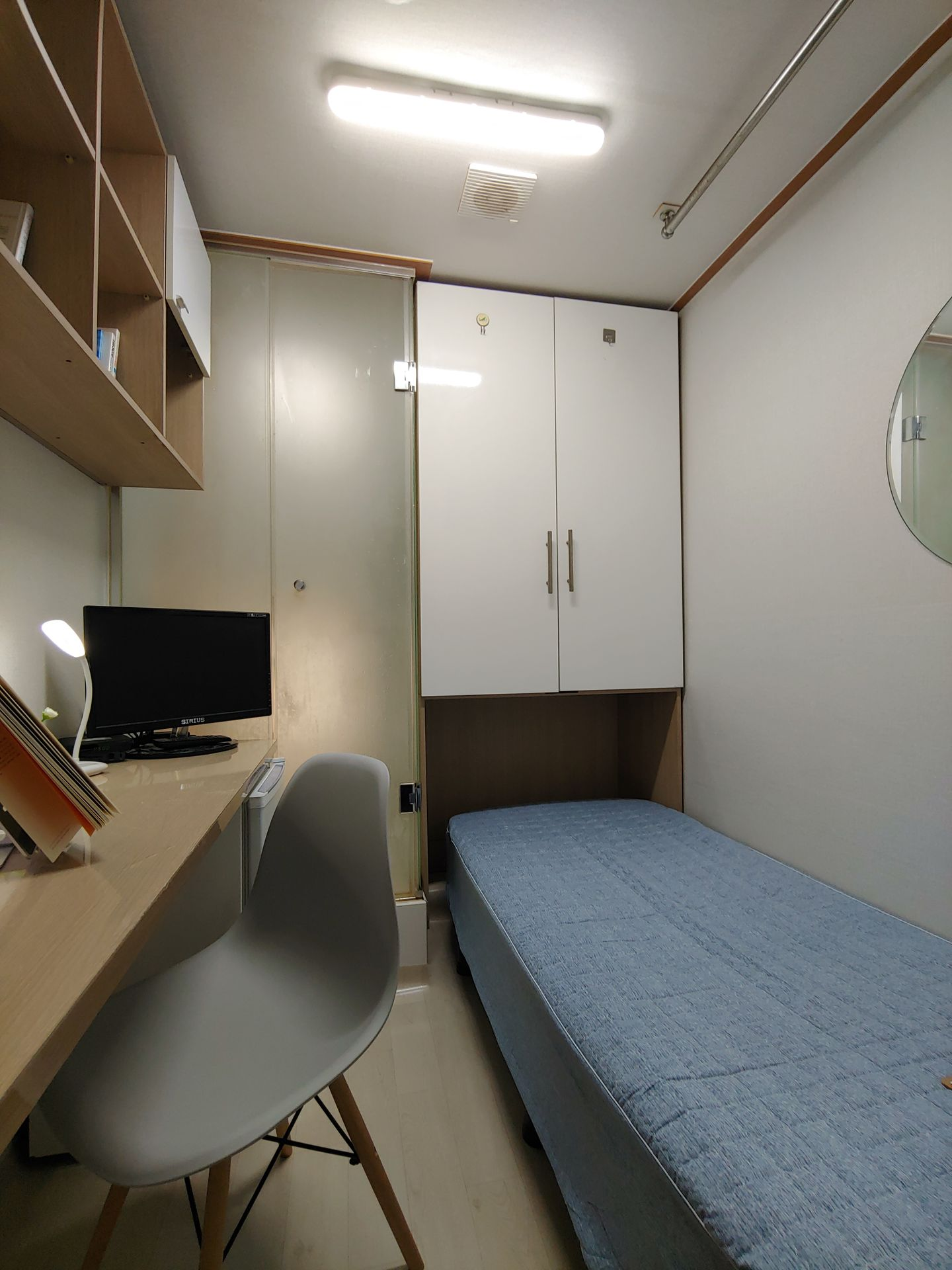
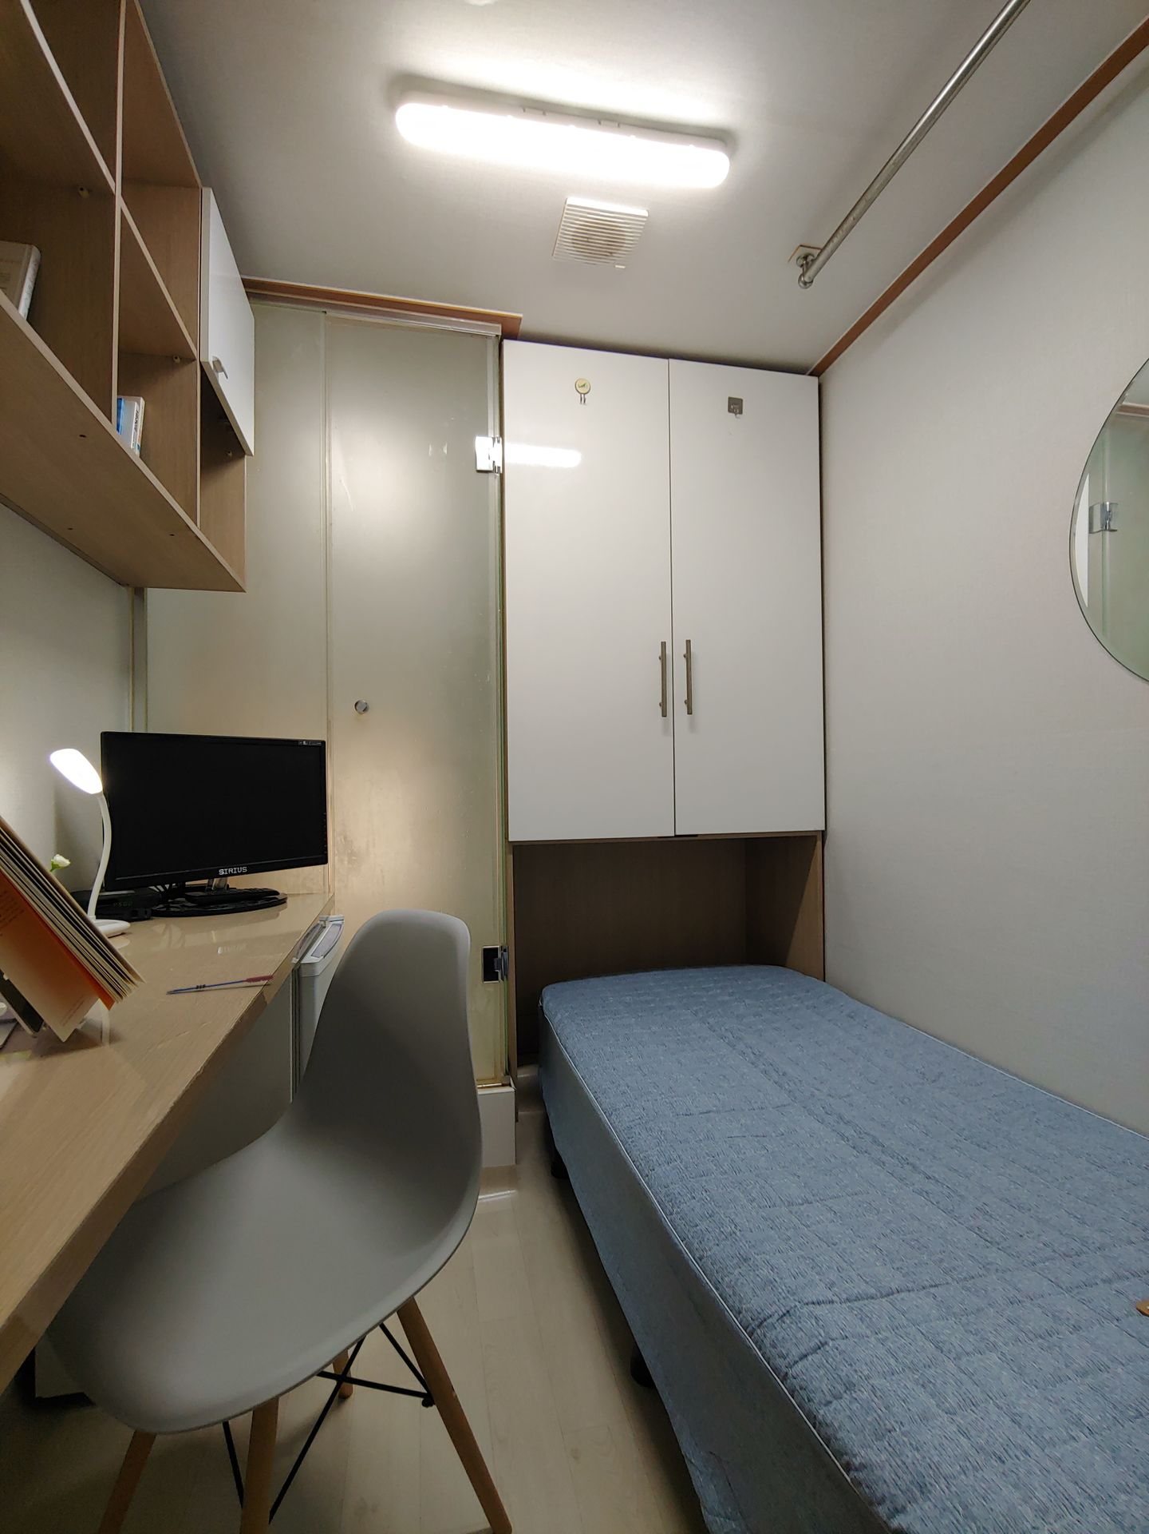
+ pen [167,974,274,995]
